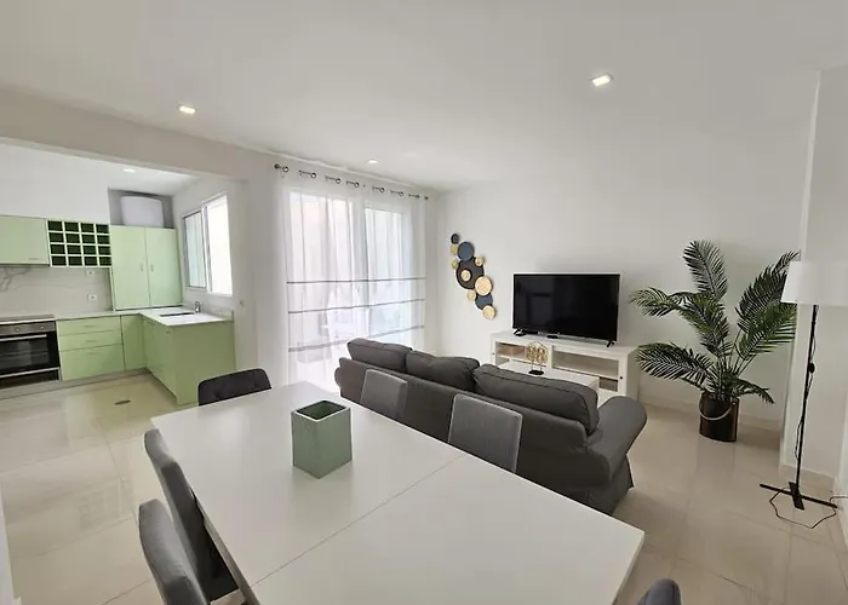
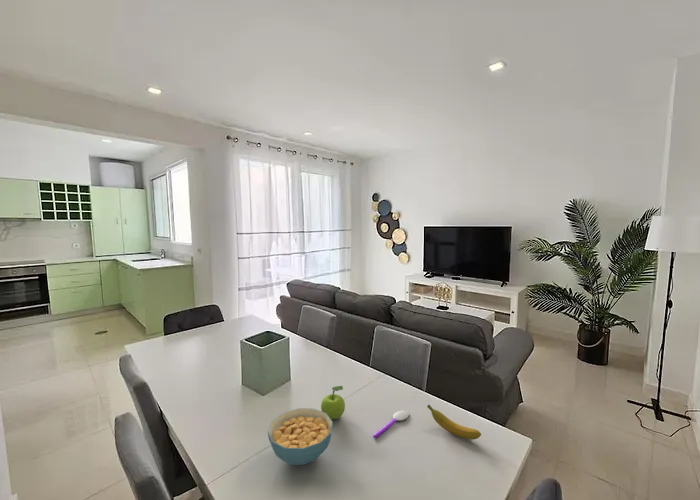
+ fruit [320,385,346,420]
+ banana [426,404,482,441]
+ spoon [372,410,410,439]
+ cereal bowl [267,407,334,466]
